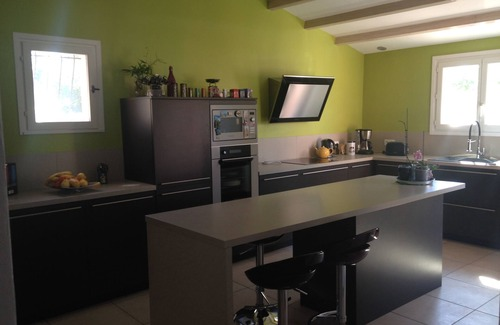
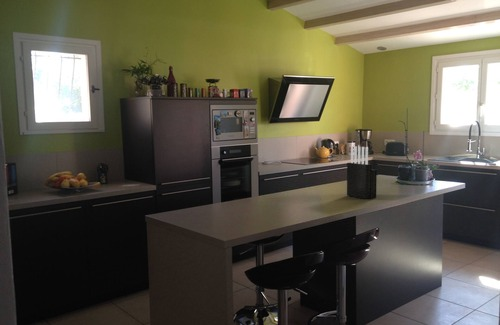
+ knife block [346,145,378,200]
